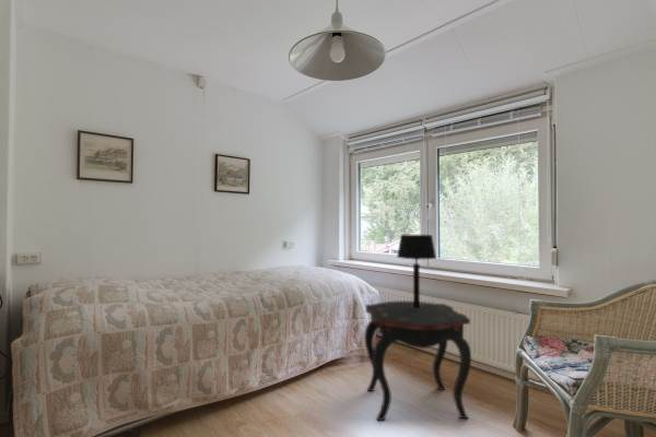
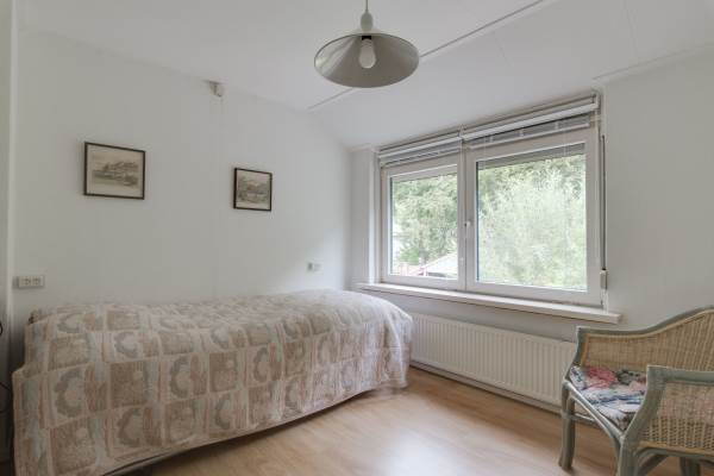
- table lamp [396,234,437,308]
- side table [363,299,472,422]
